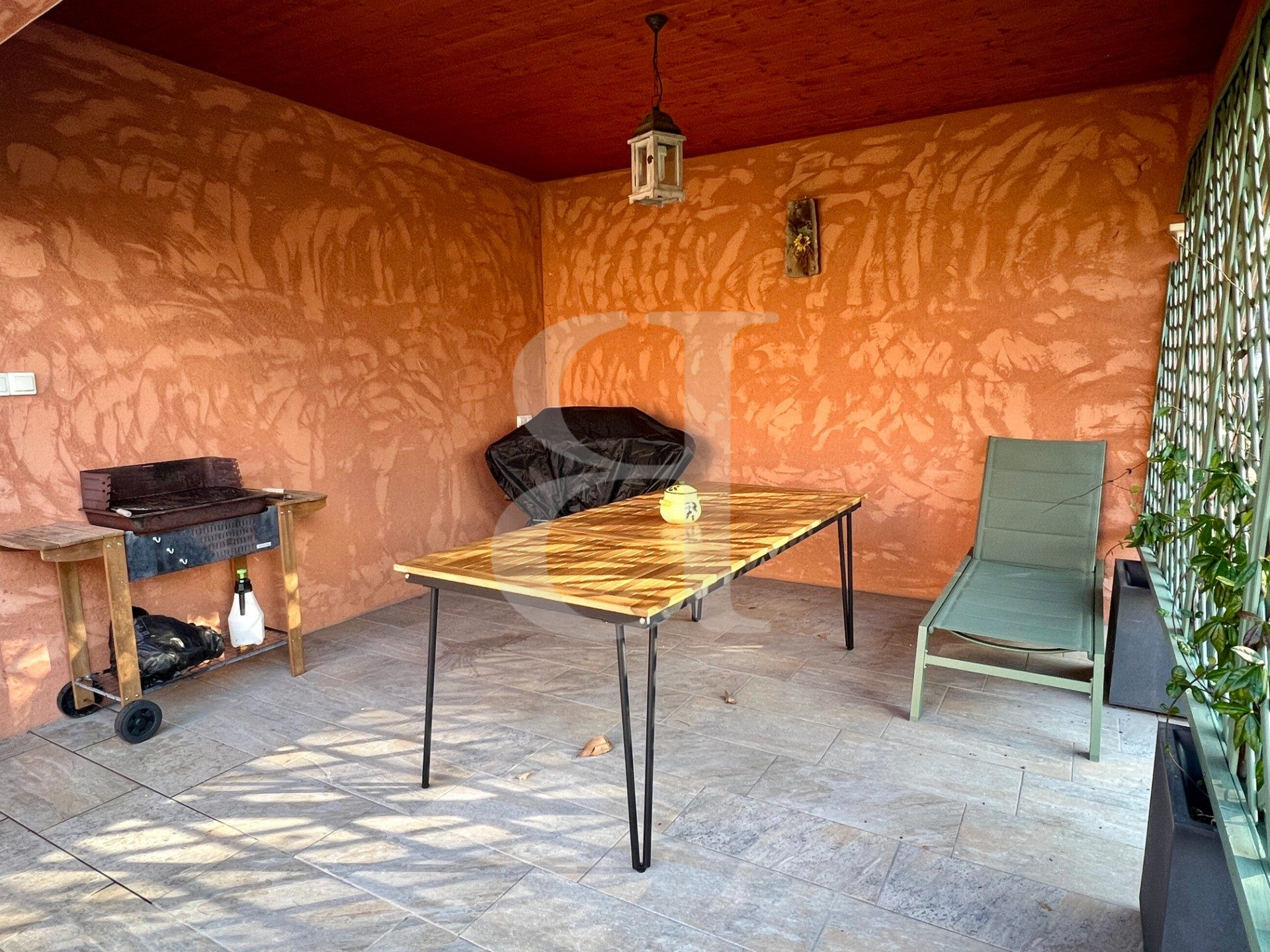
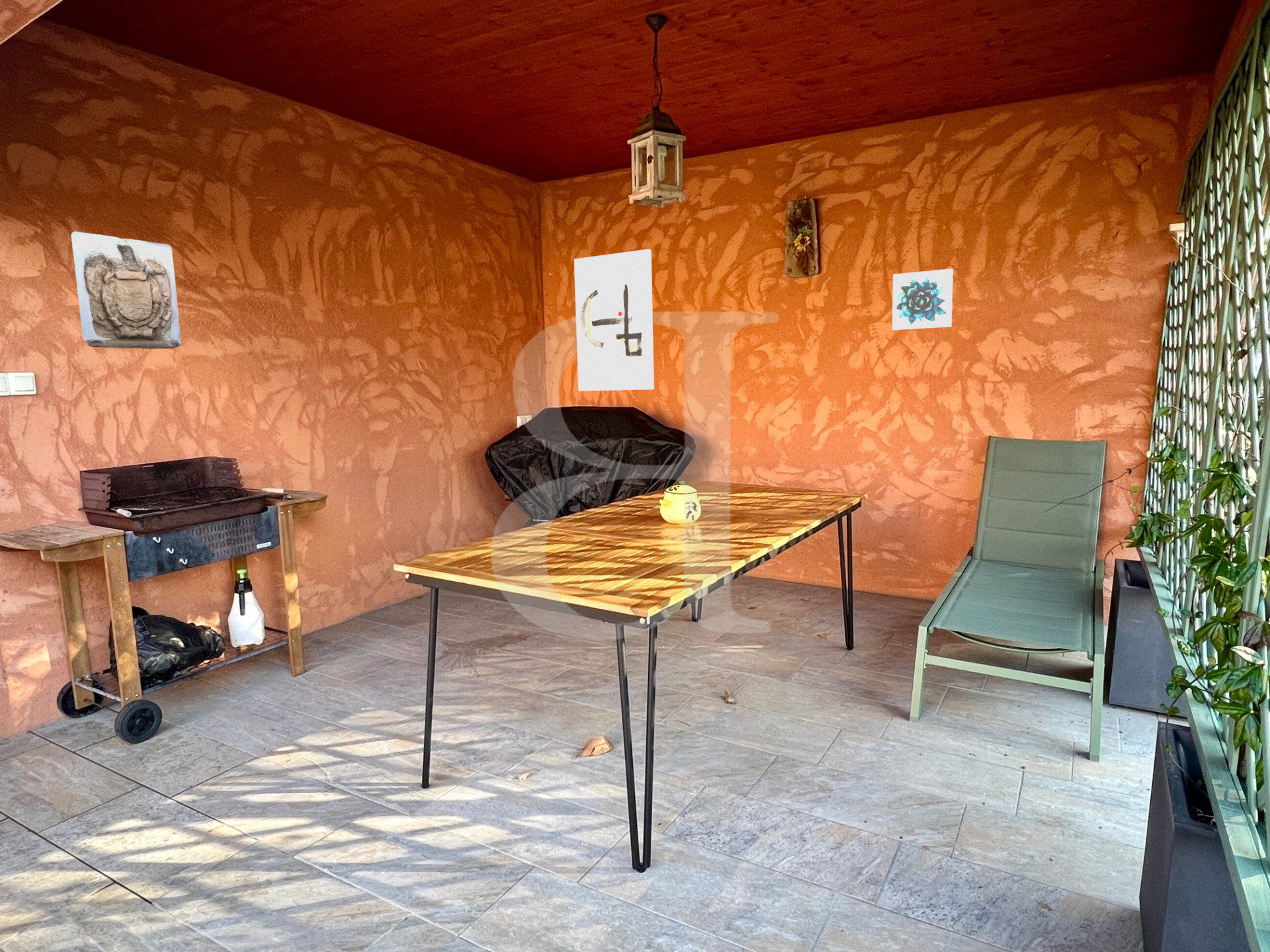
+ wall sculpture [71,231,183,350]
+ wall art [892,268,954,331]
+ wall art [573,249,655,391]
